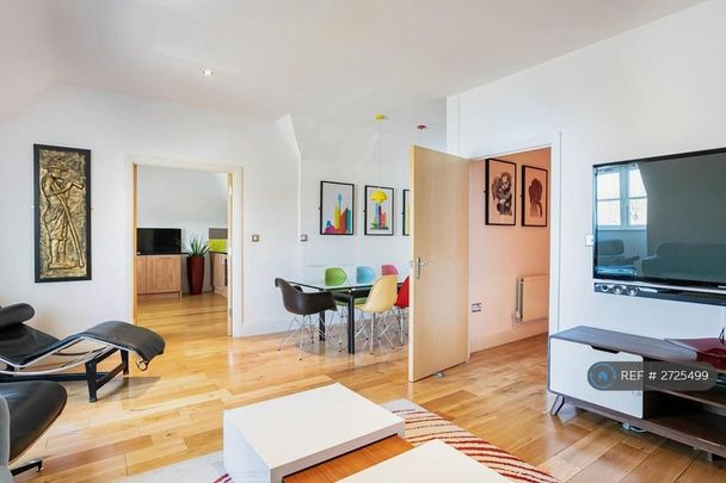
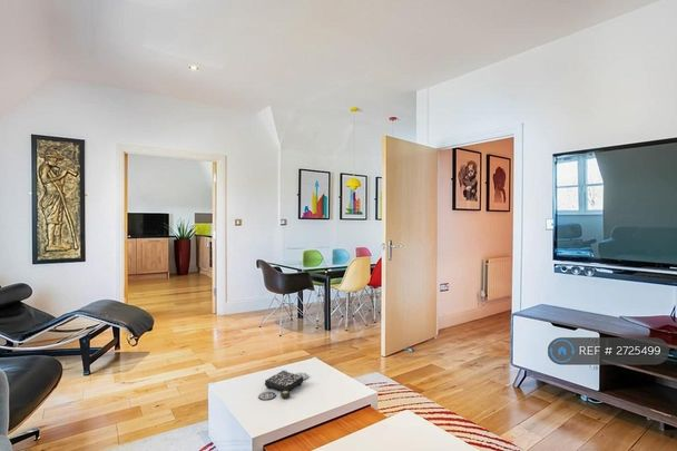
+ board game [257,369,310,402]
